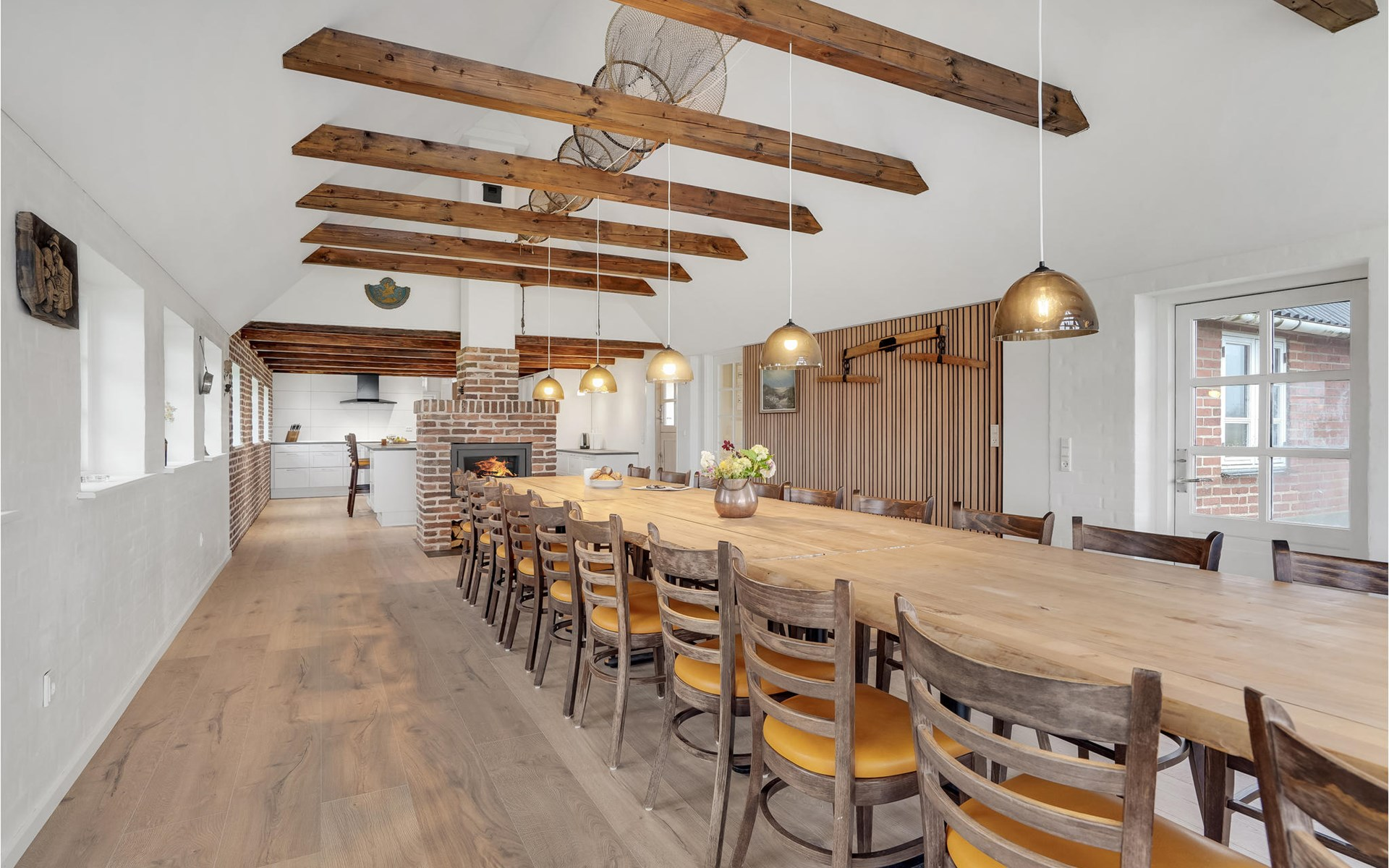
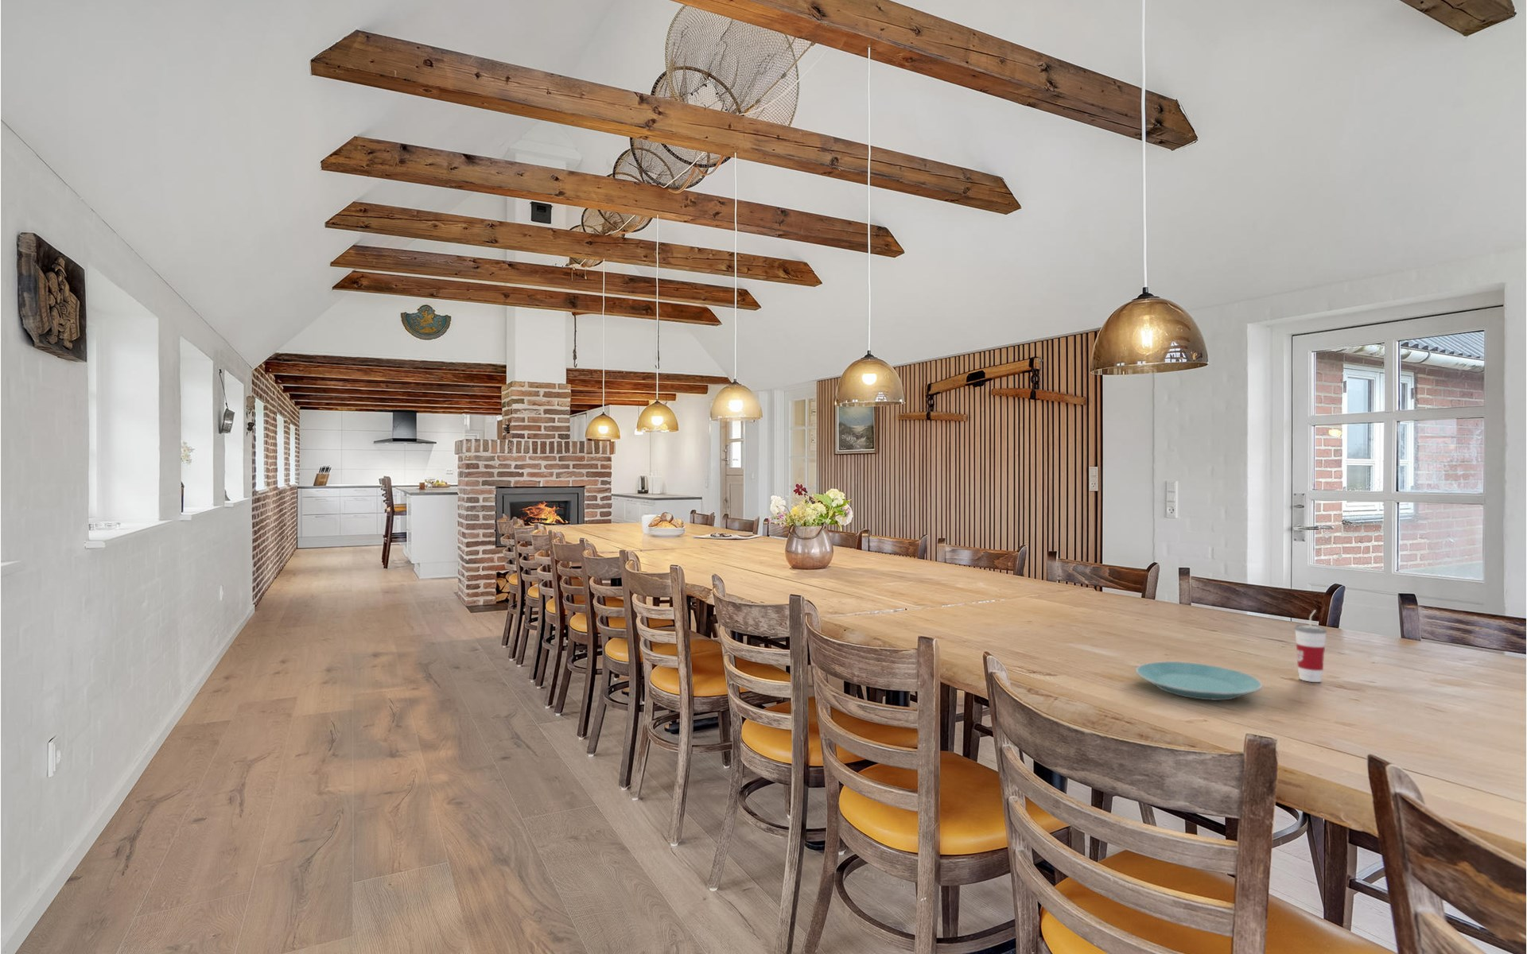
+ cup [1294,609,1327,683]
+ plate [1135,661,1263,701]
